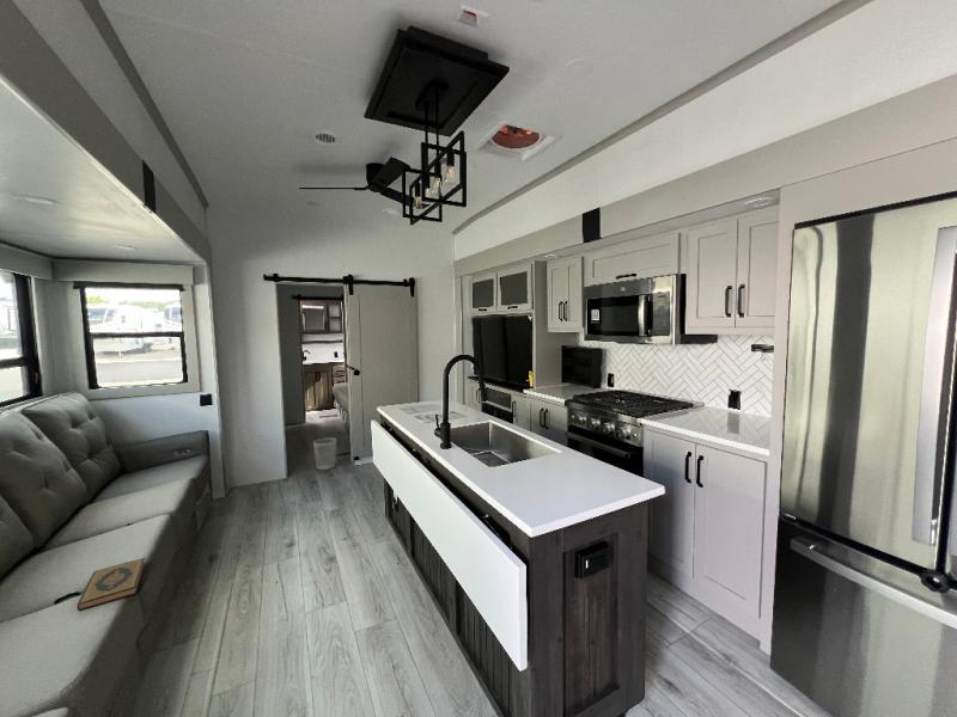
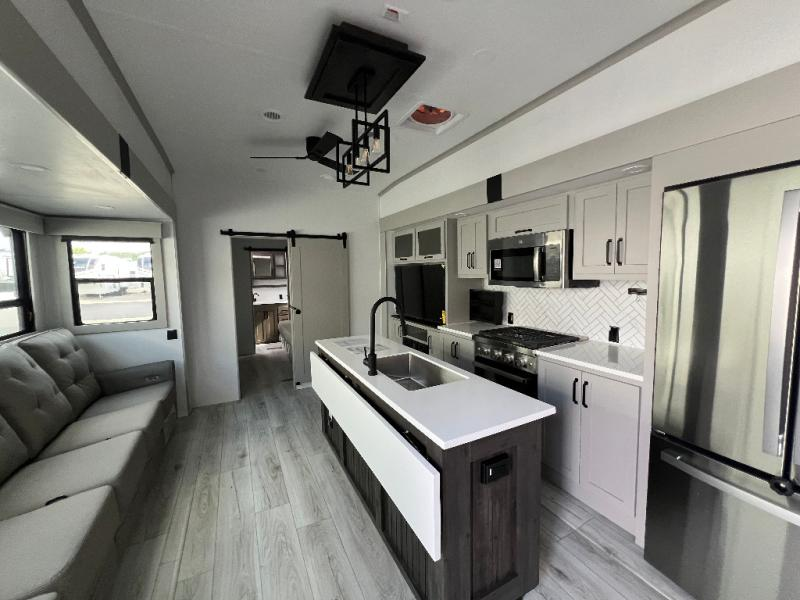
- wastebasket [312,436,337,471]
- hardback book [77,557,146,612]
